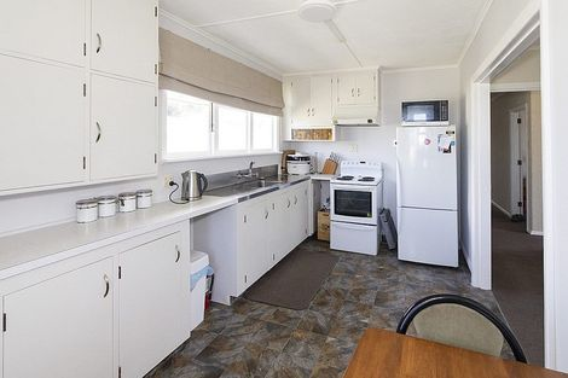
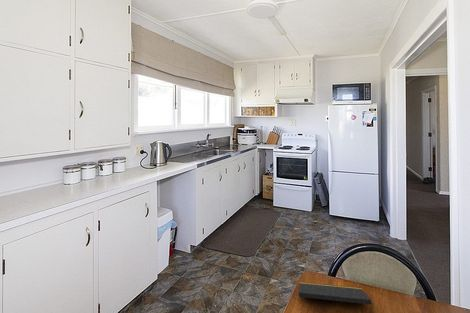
+ notepad [298,281,374,313]
